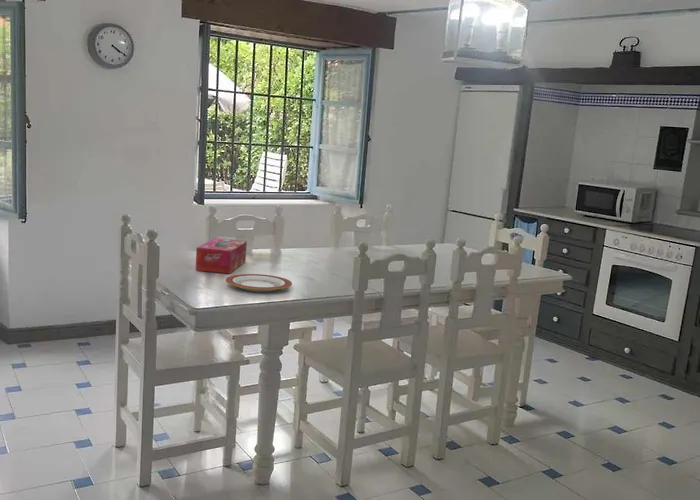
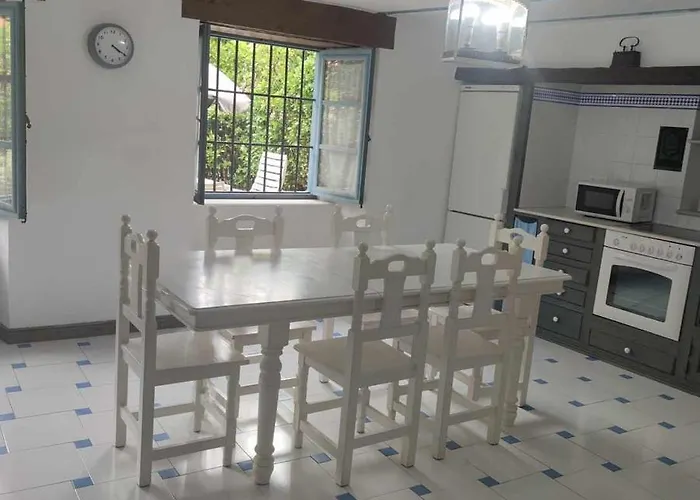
- tissue box [194,237,248,275]
- plate [224,273,293,293]
